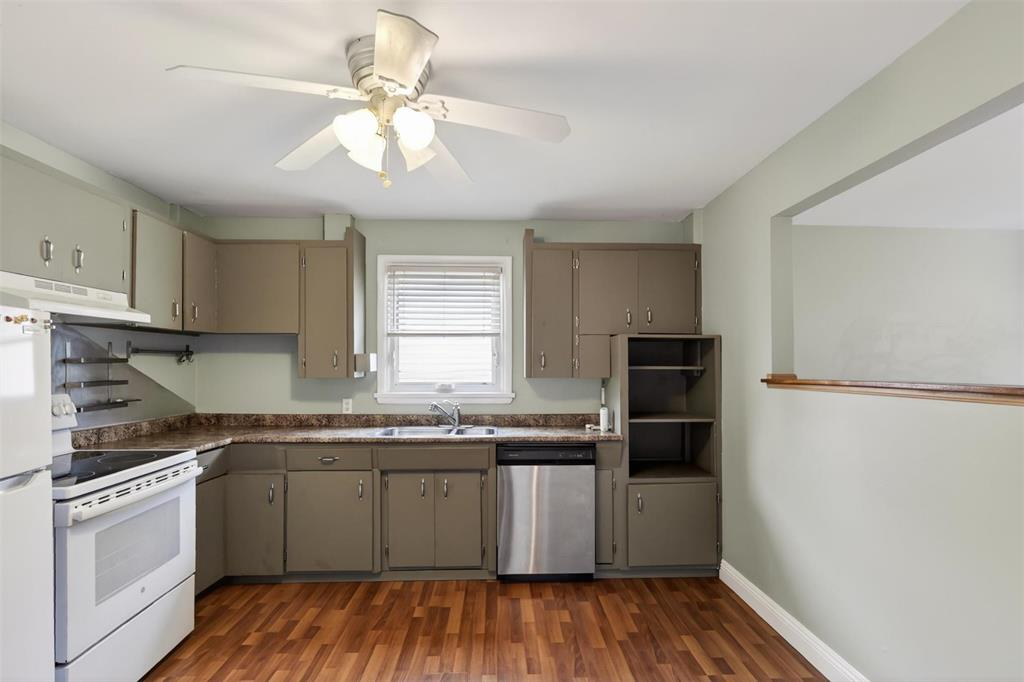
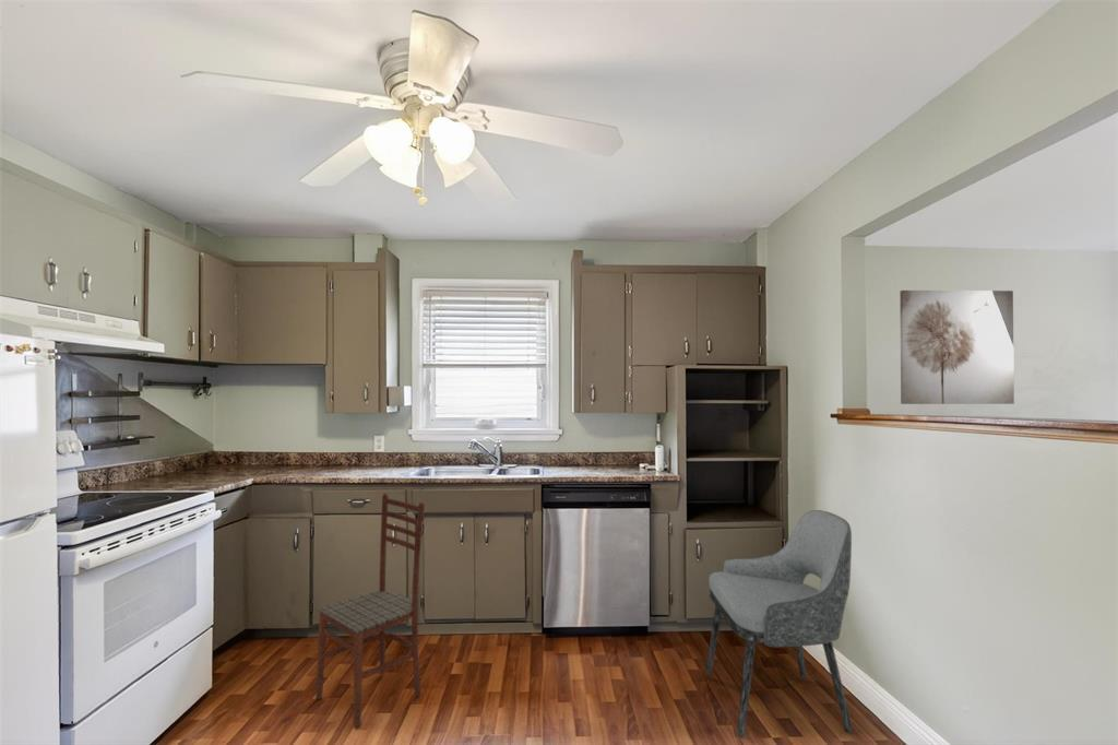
+ wall art [899,289,1015,405]
+ dining chair [316,493,426,730]
+ dining chair [704,509,854,738]
